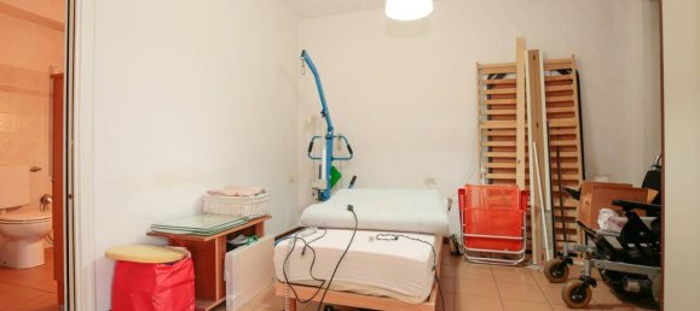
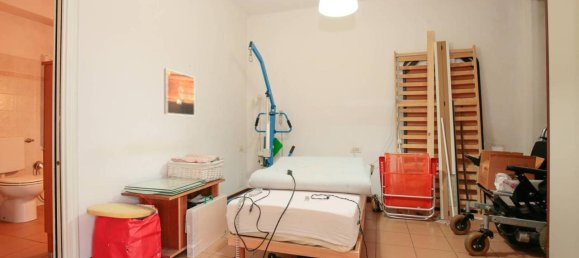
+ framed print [163,68,196,117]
